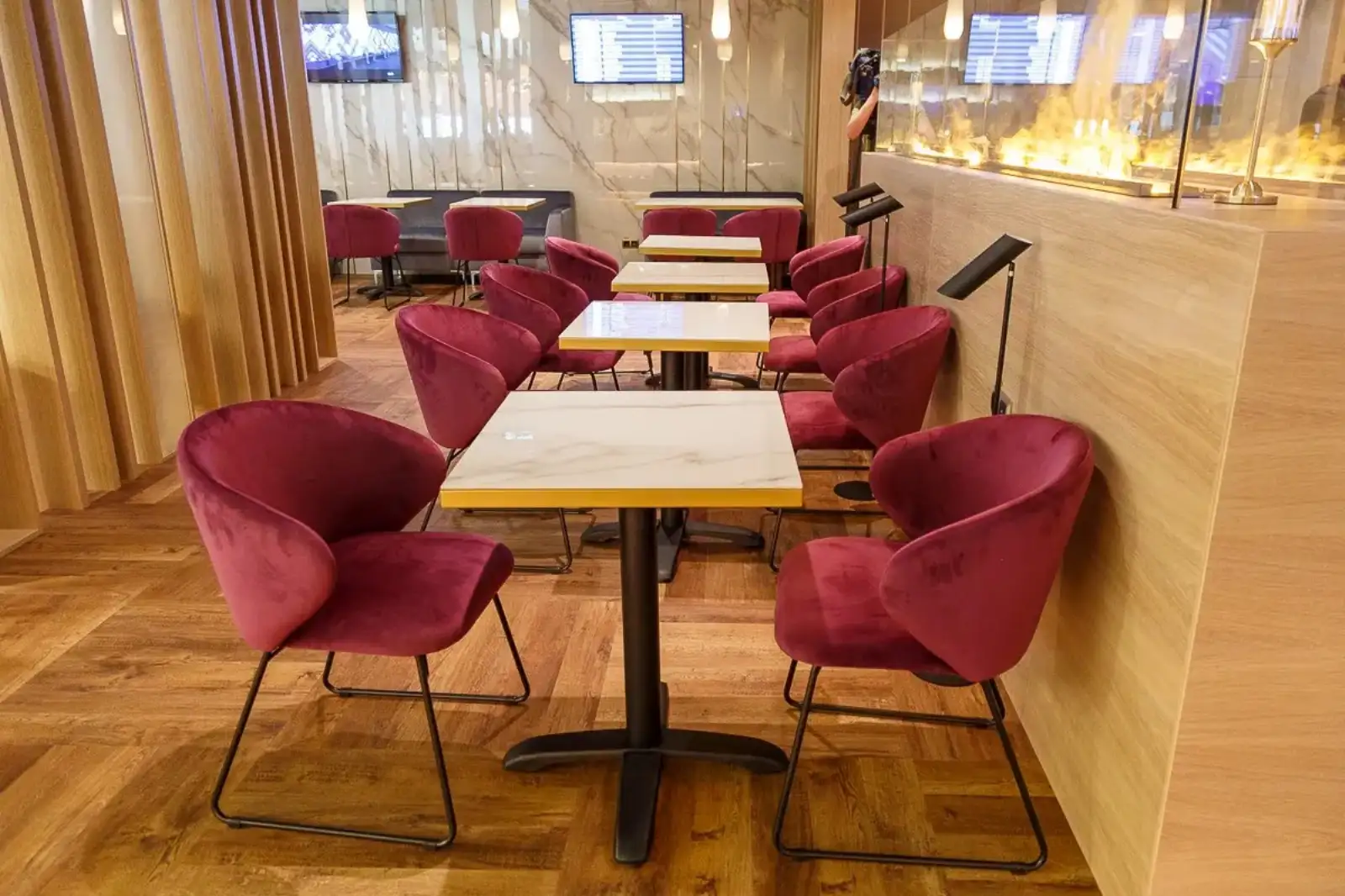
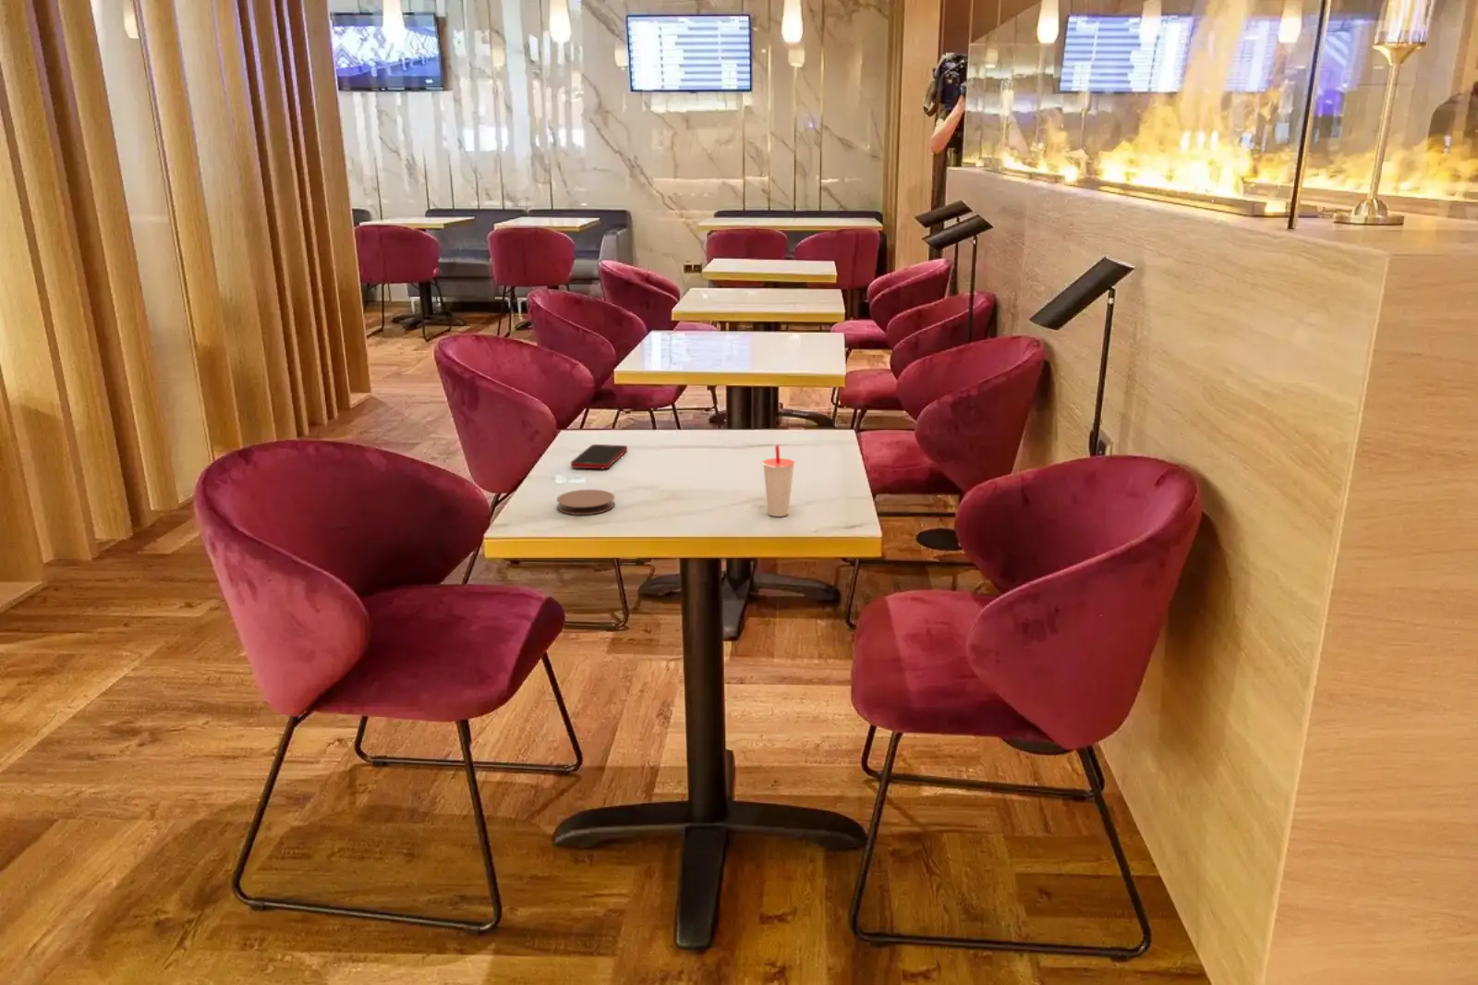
+ coaster [556,489,615,516]
+ cell phone [570,443,629,469]
+ cup [762,443,796,518]
